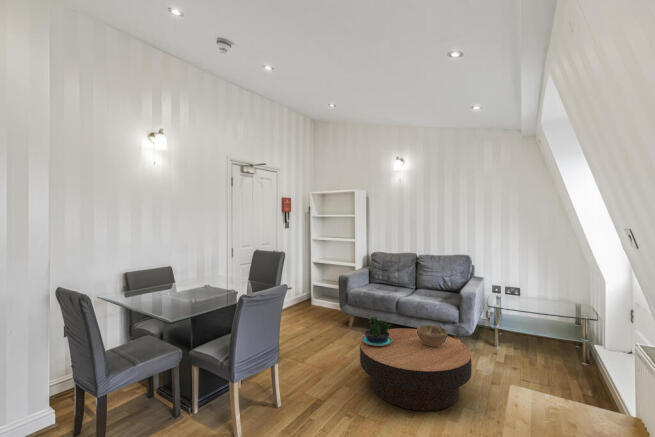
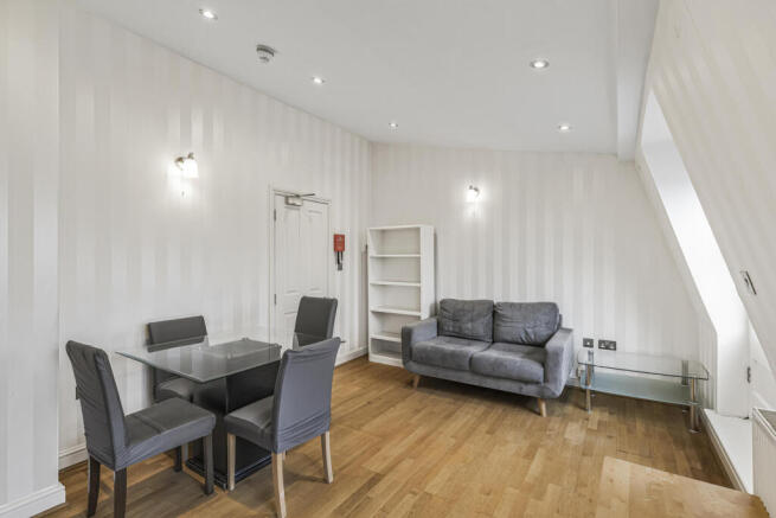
- coffee table [359,327,472,412]
- potted plant [361,316,396,346]
- decorative bowl [416,324,448,346]
